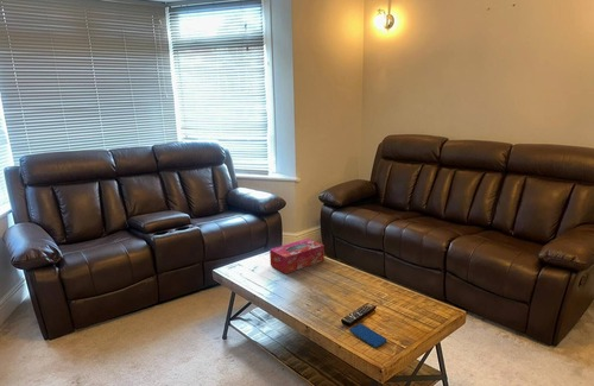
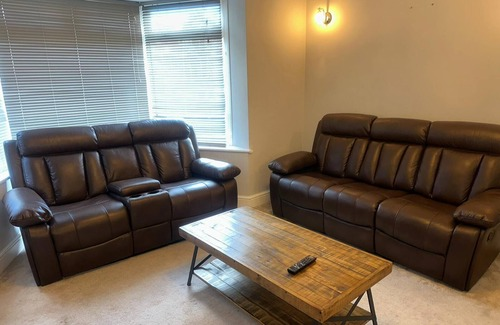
- smartphone [348,323,387,349]
- tissue box [268,238,326,274]
